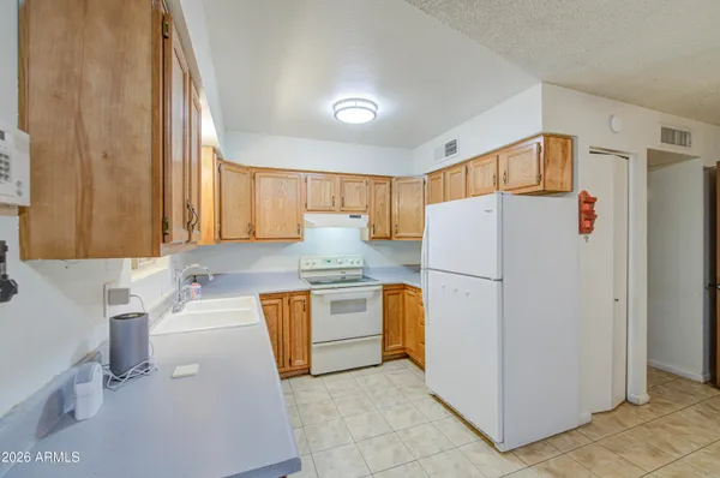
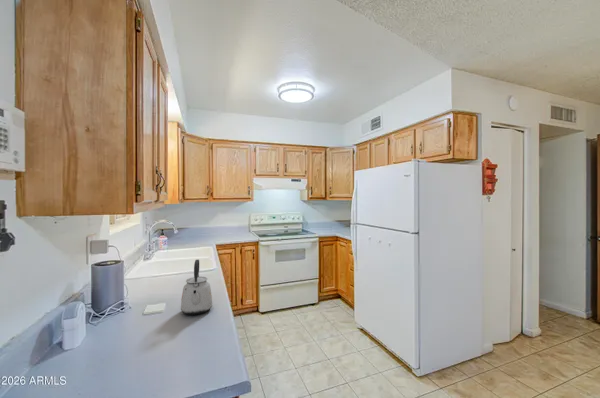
+ kettle [180,259,213,316]
